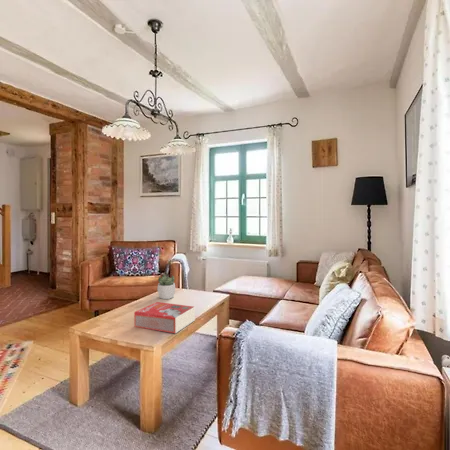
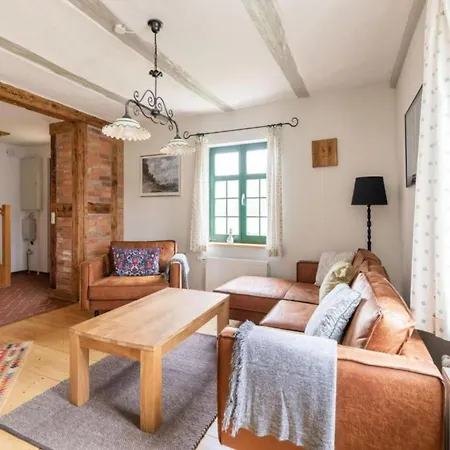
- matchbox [133,301,196,334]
- succulent plant [156,274,176,300]
